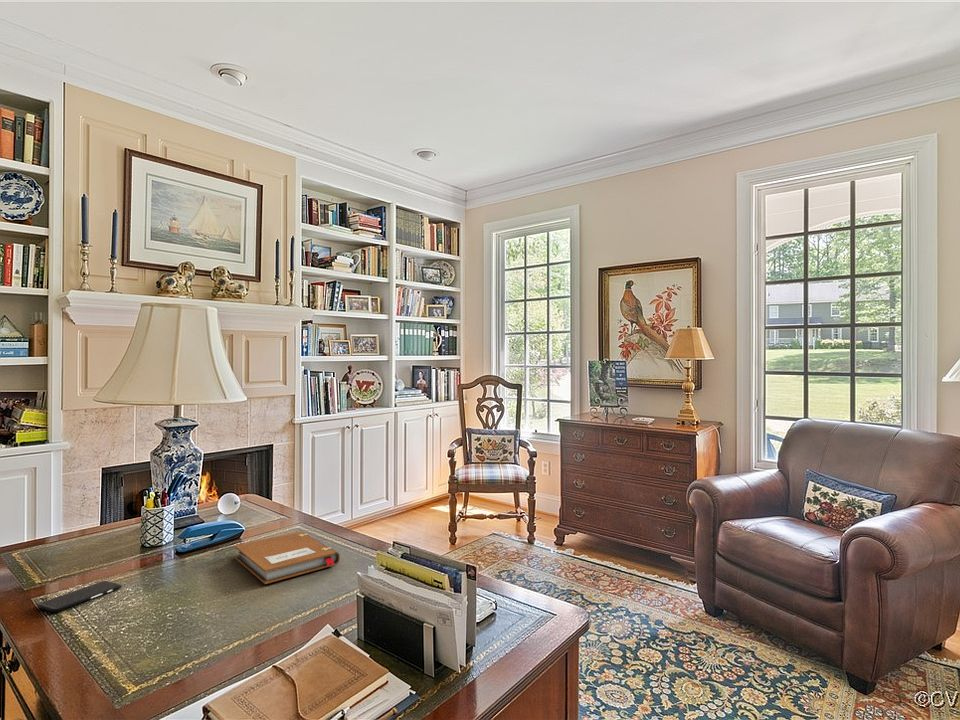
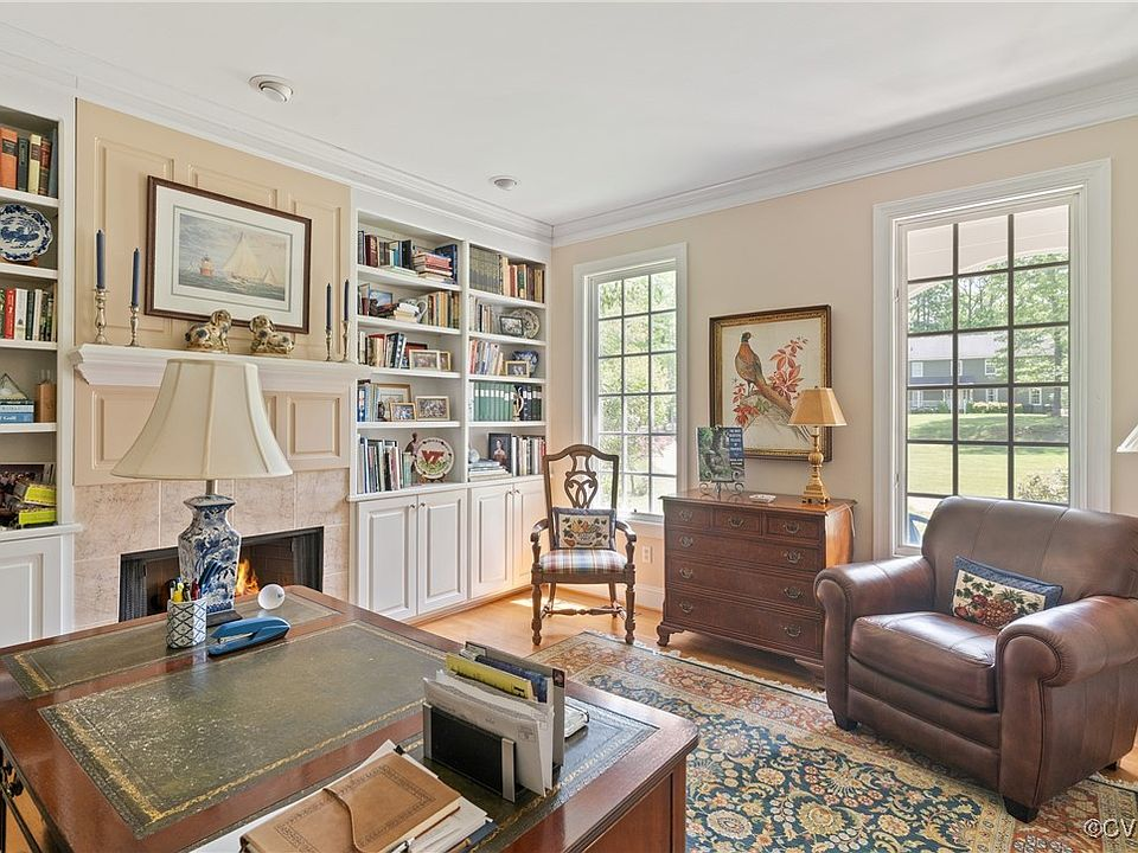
- smartphone [37,580,123,613]
- notebook [234,531,341,585]
